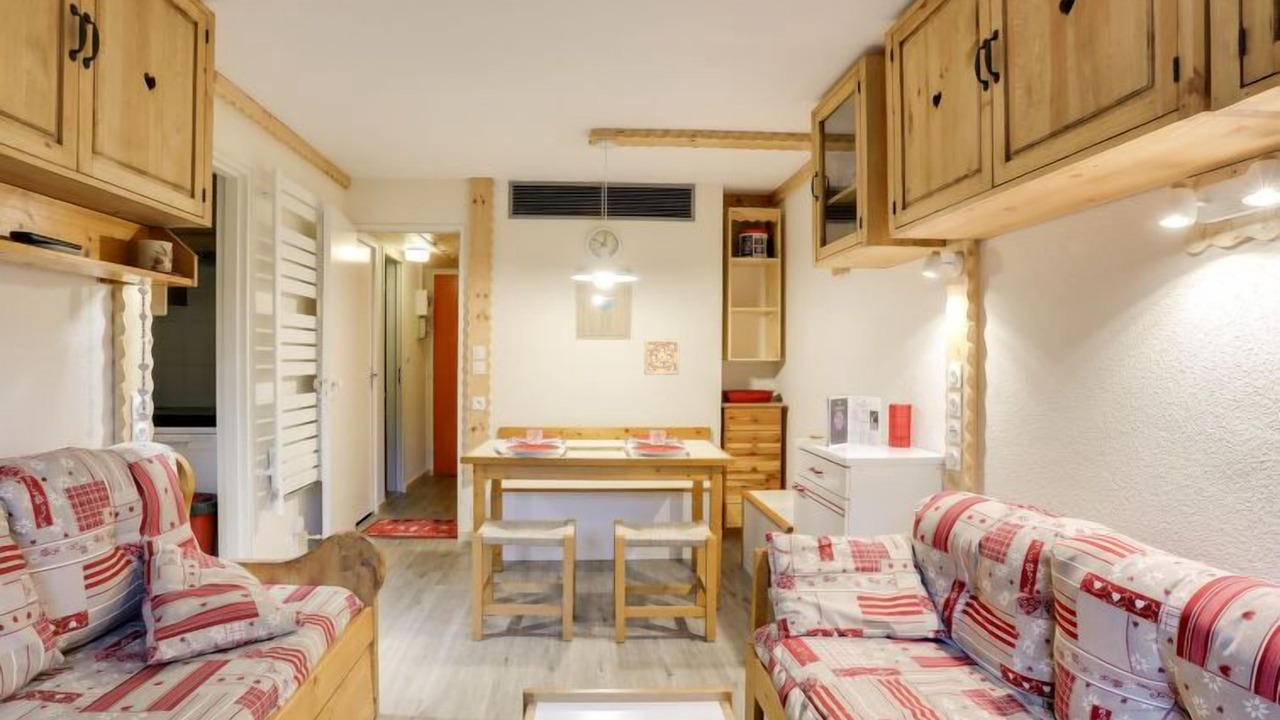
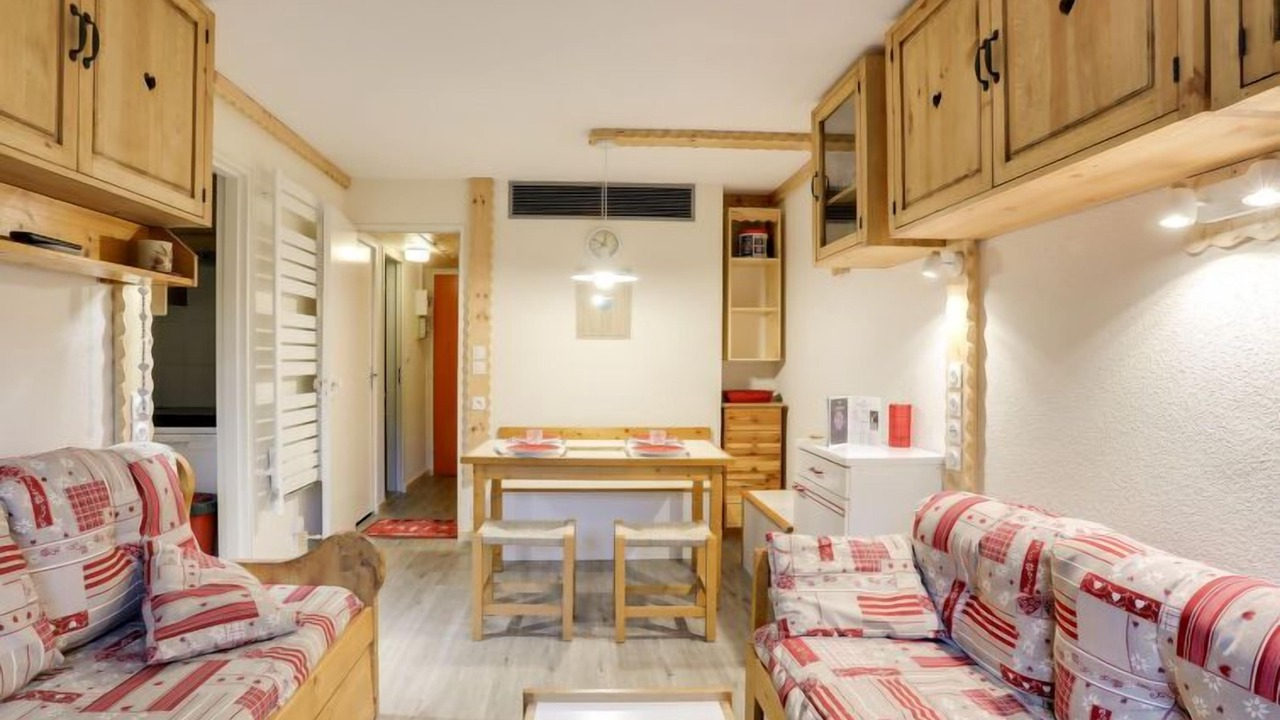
- wall ornament [643,338,680,376]
